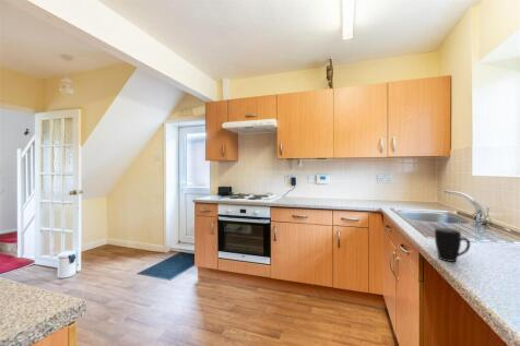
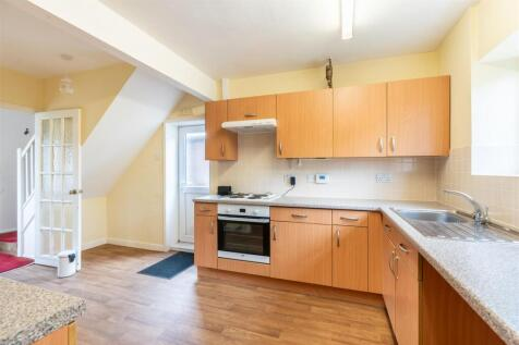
- mug [434,227,471,263]
